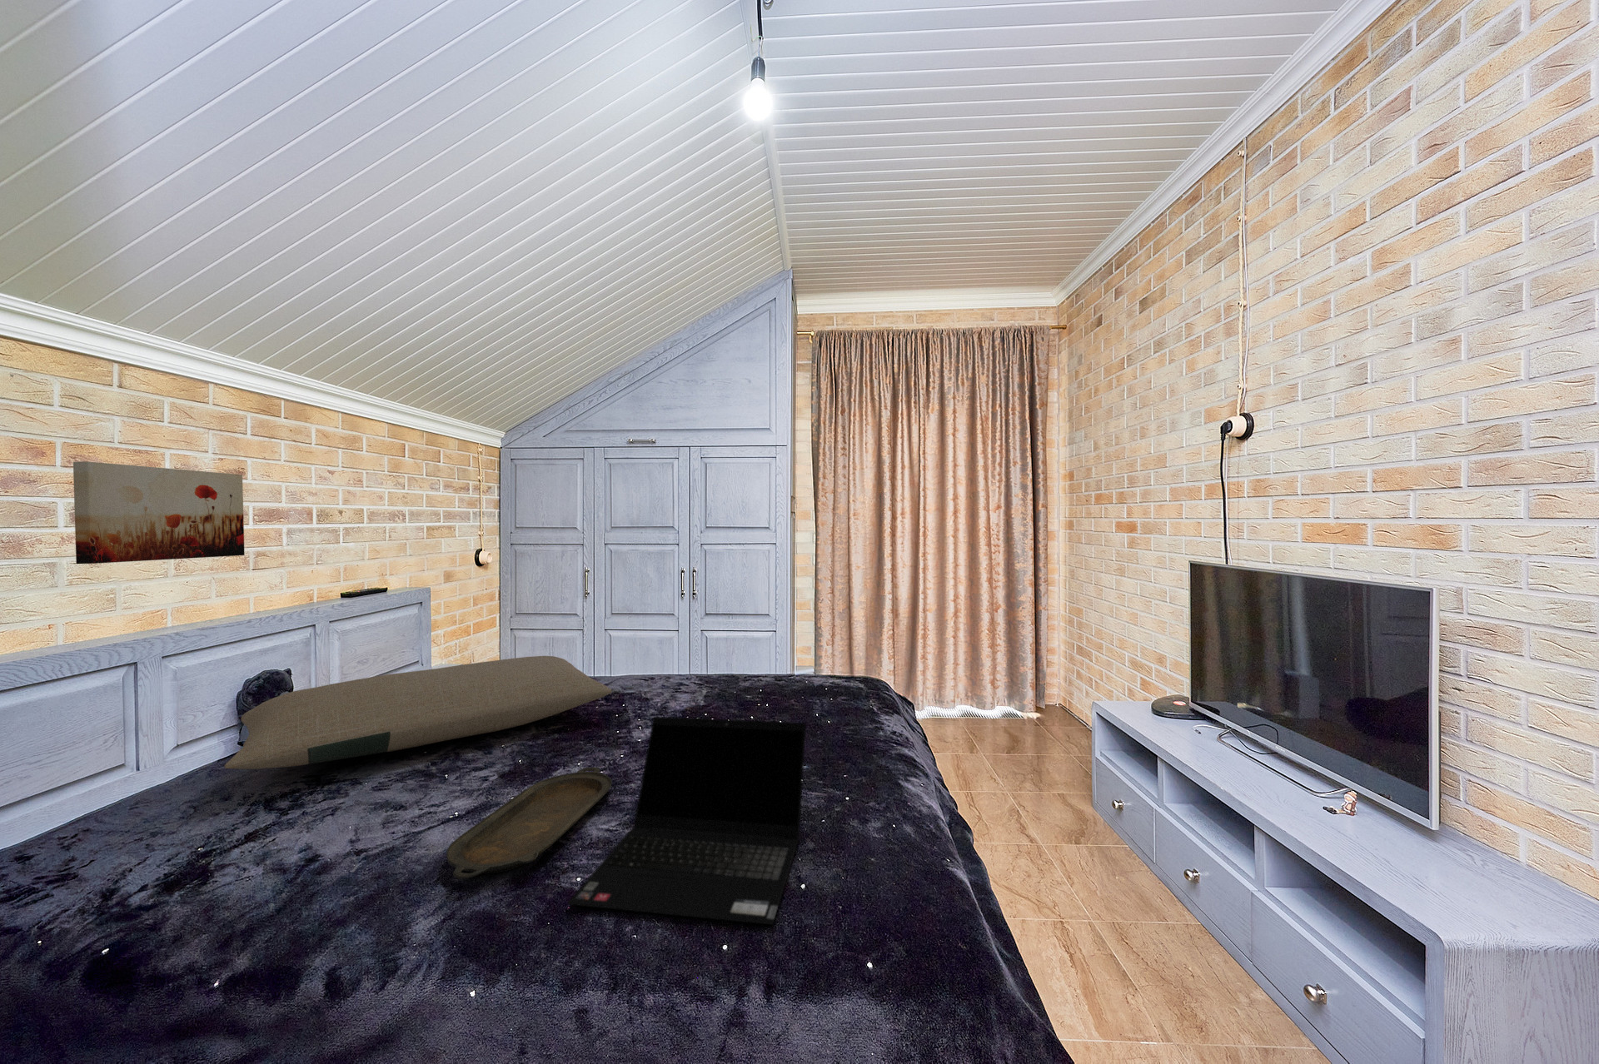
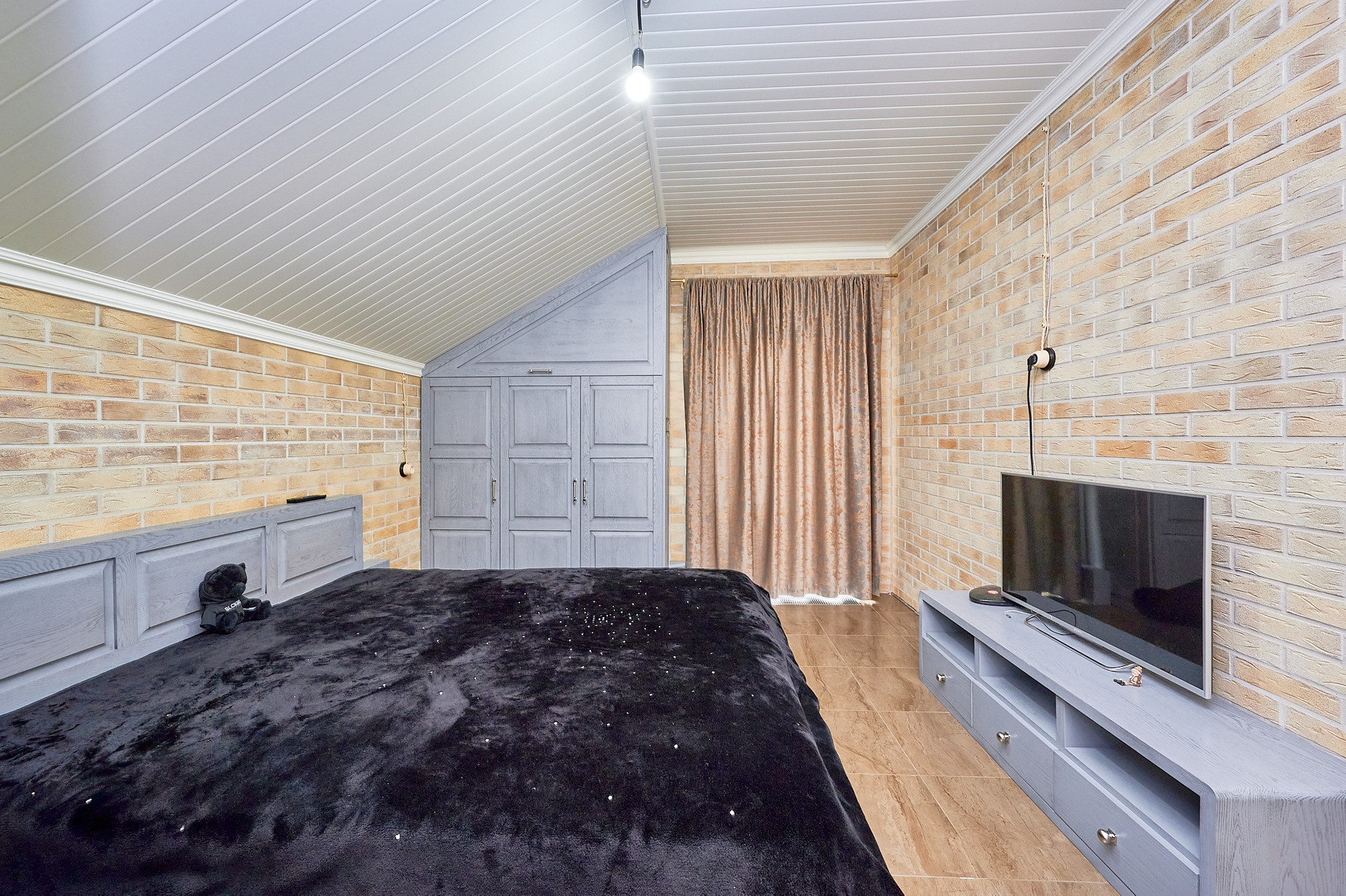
- wall art [72,461,246,564]
- serving tray [445,767,613,880]
- pillow [225,656,612,771]
- laptop computer [567,716,807,926]
